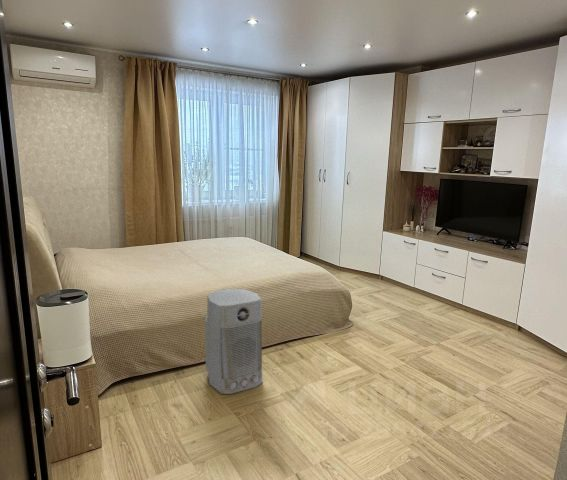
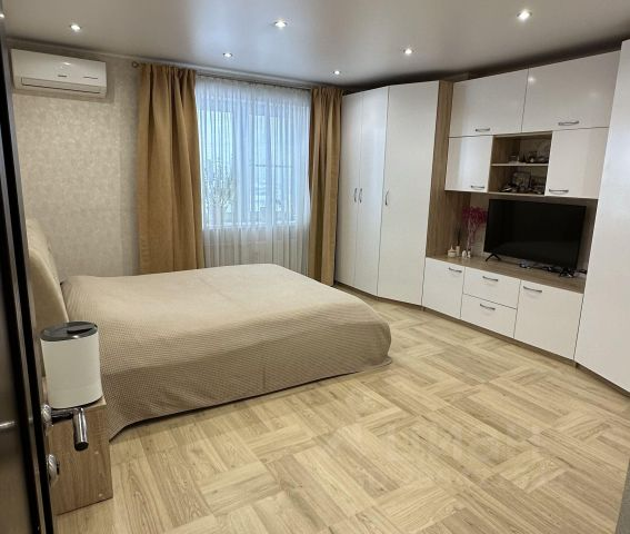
- air purifier [204,288,264,395]
